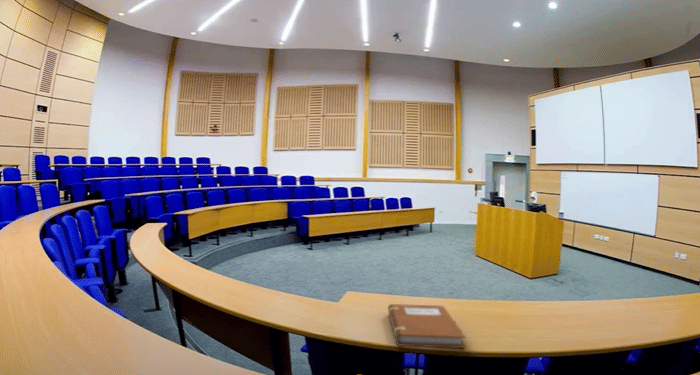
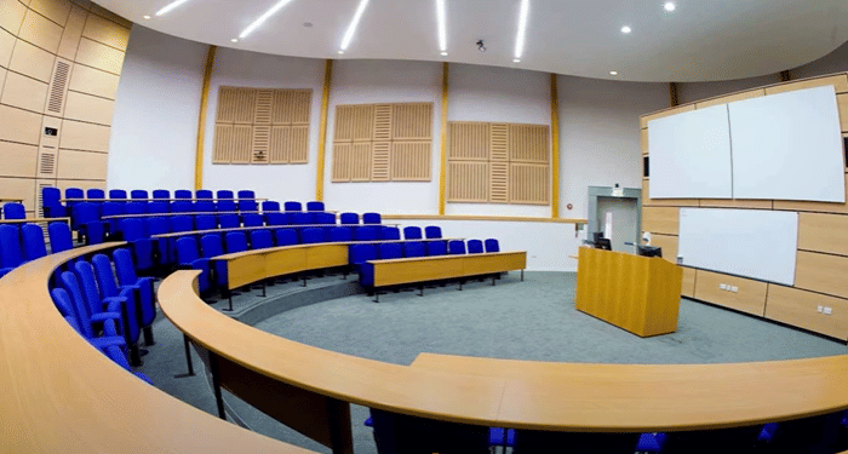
- notebook [387,303,466,349]
